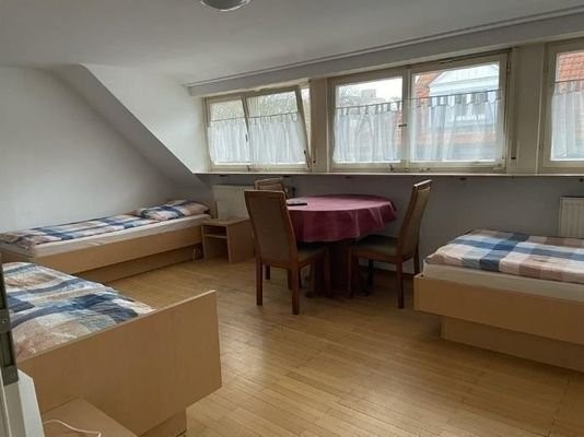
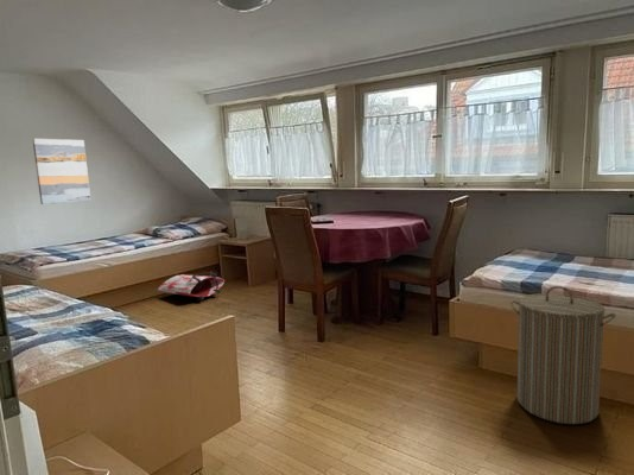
+ wall art [32,138,91,205]
+ laundry hamper [509,285,617,425]
+ bag [157,271,226,302]
